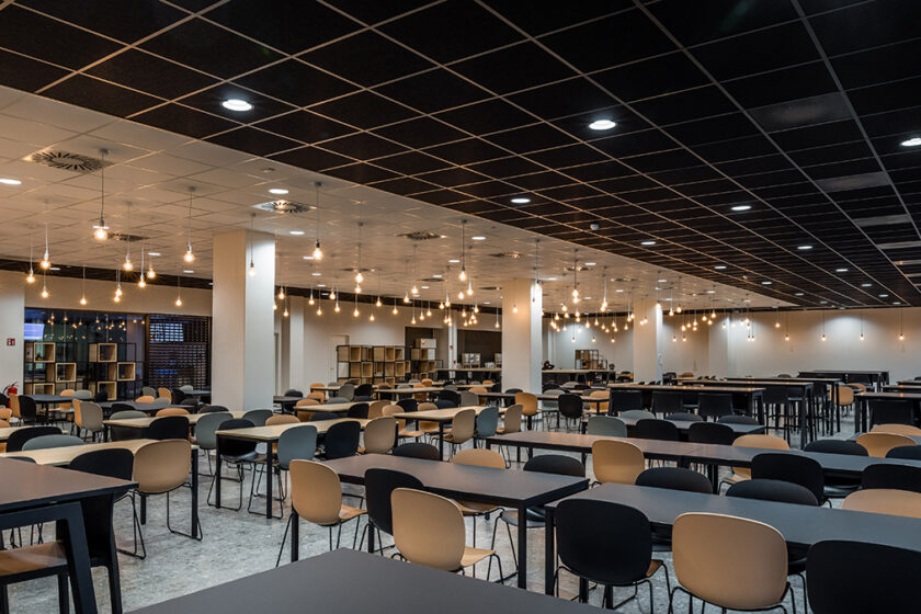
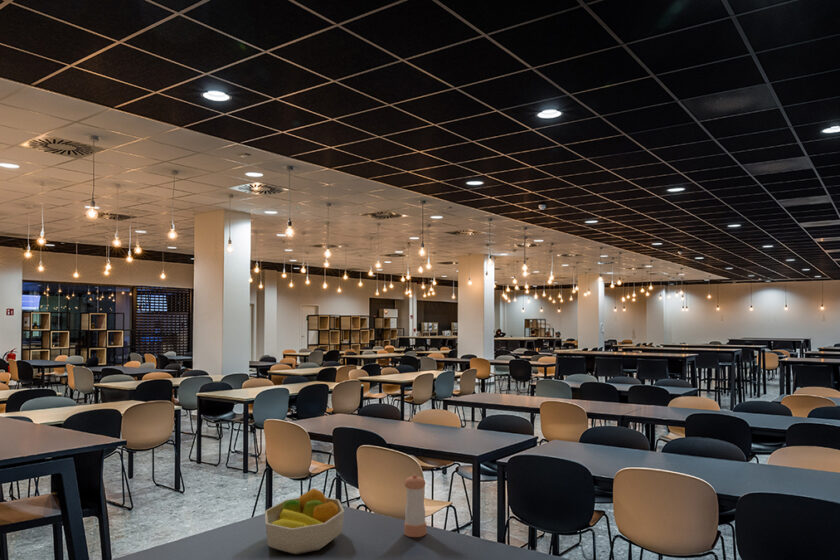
+ fruit bowl [264,487,345,555]
+ pepper shaker [403,474,427,538]
